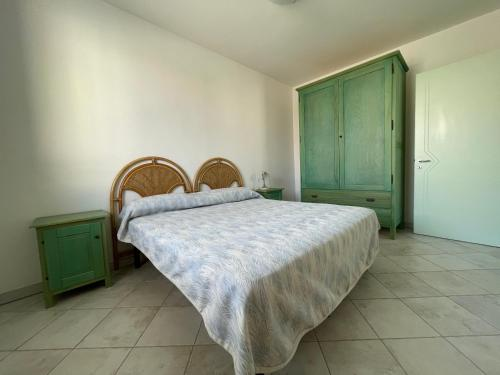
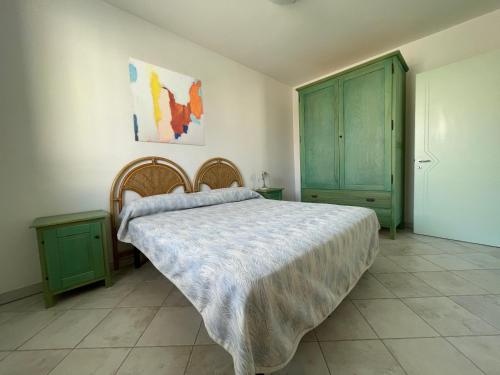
+ wall art [127,57,206,147]
